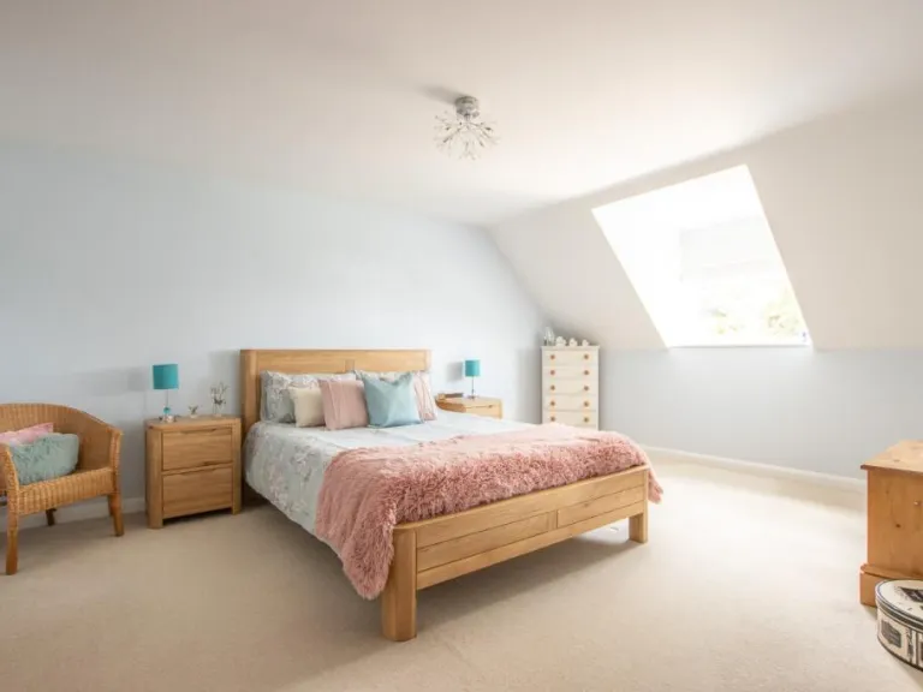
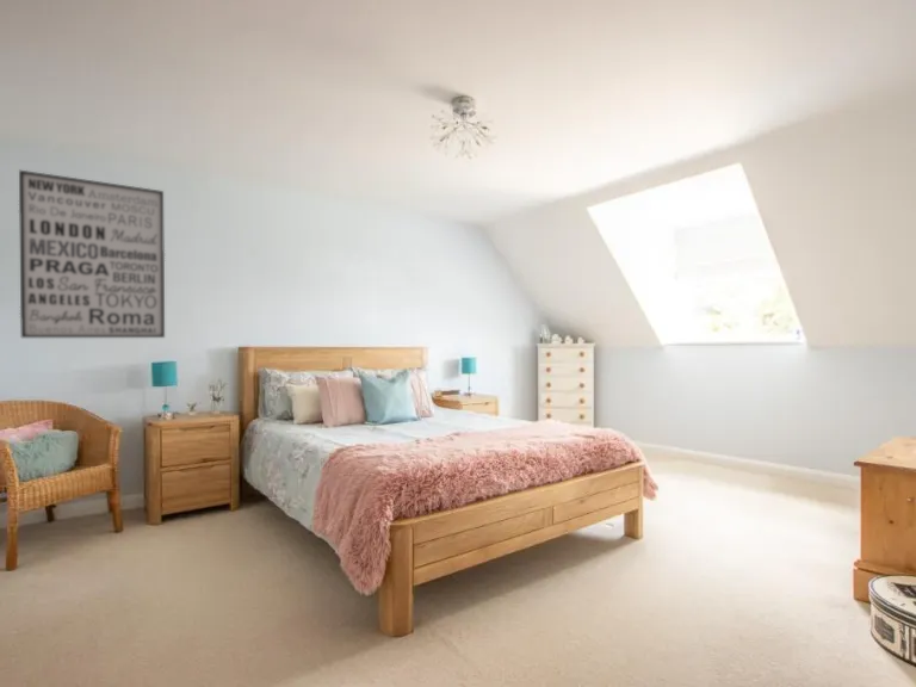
+ wall art [18,169,166,339]
